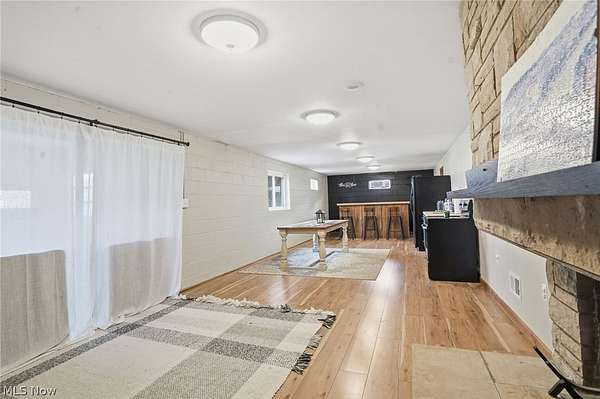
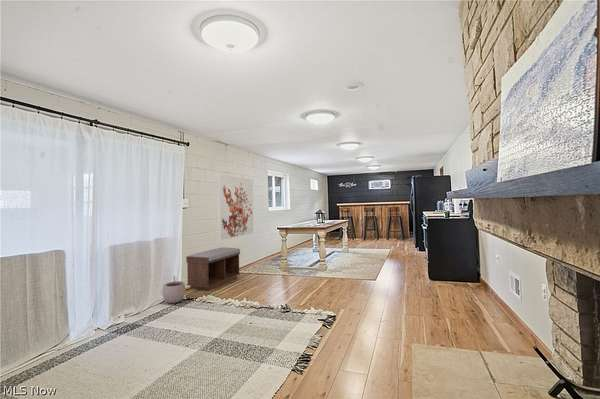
+ bench [185,247,241,291]
+ wall art [217,174,254,240]
+ plant pot [162,275,187,304]
